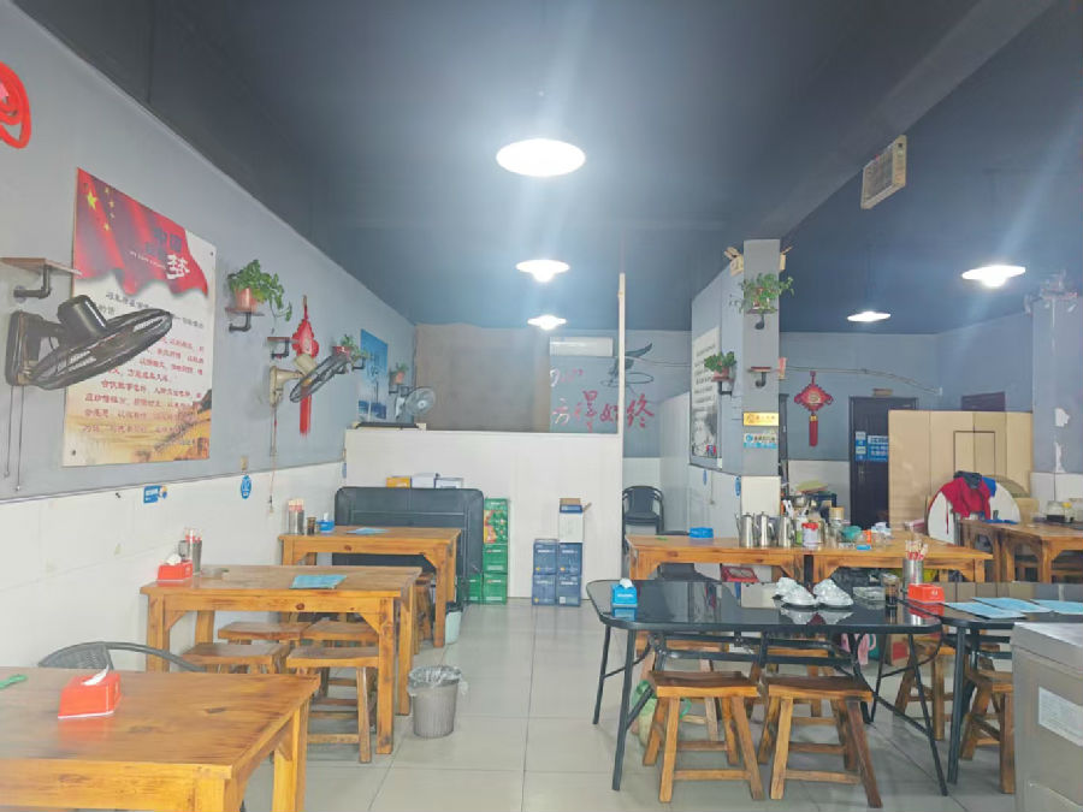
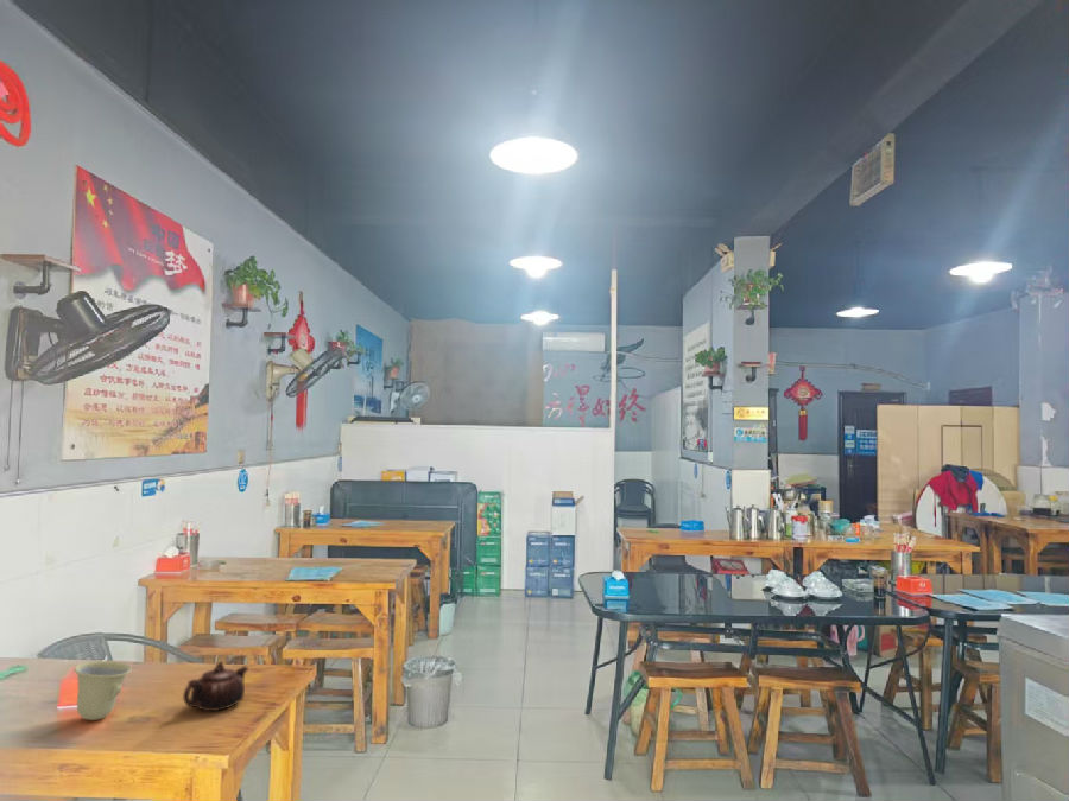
+ teapot [182,660,249,712]
+ cup [72,660,133,721]
